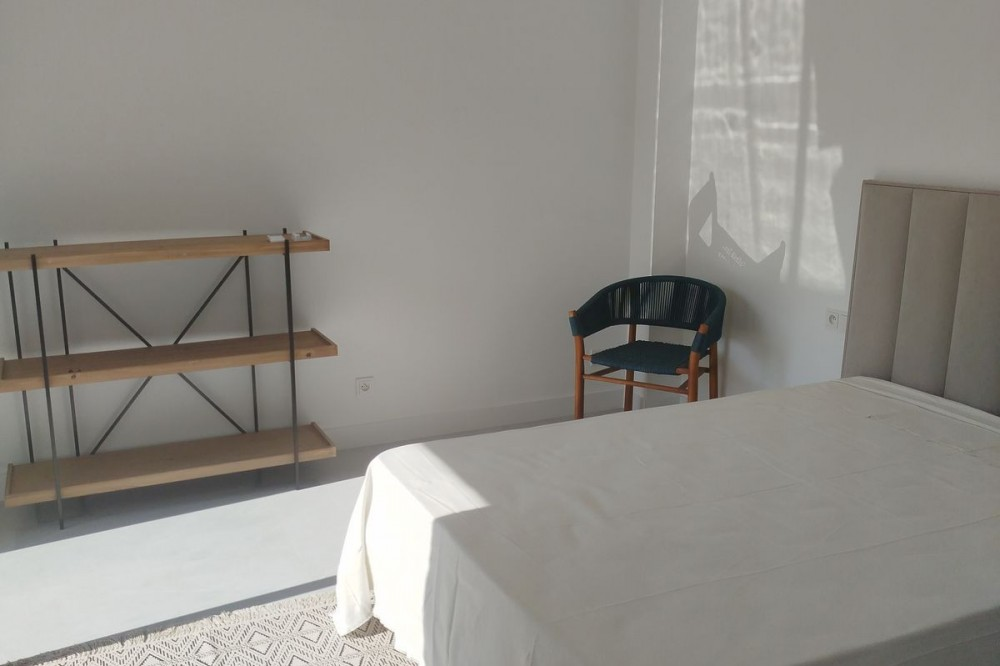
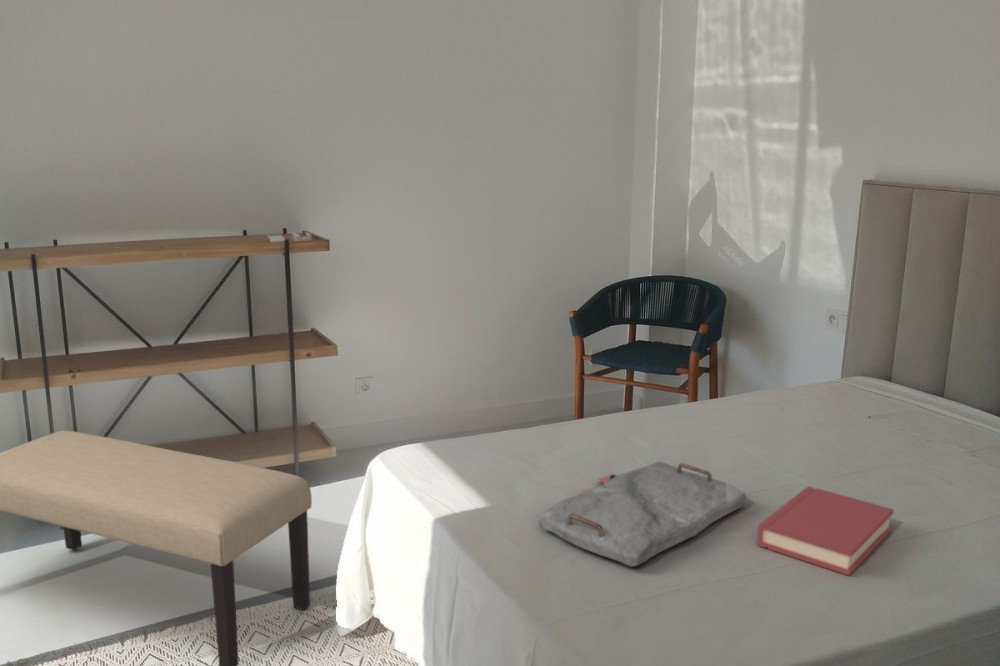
+ bench [0,430,313,666]
+ serving tray [536,461,747,568]
+ hardback book [756,485,895,577]
